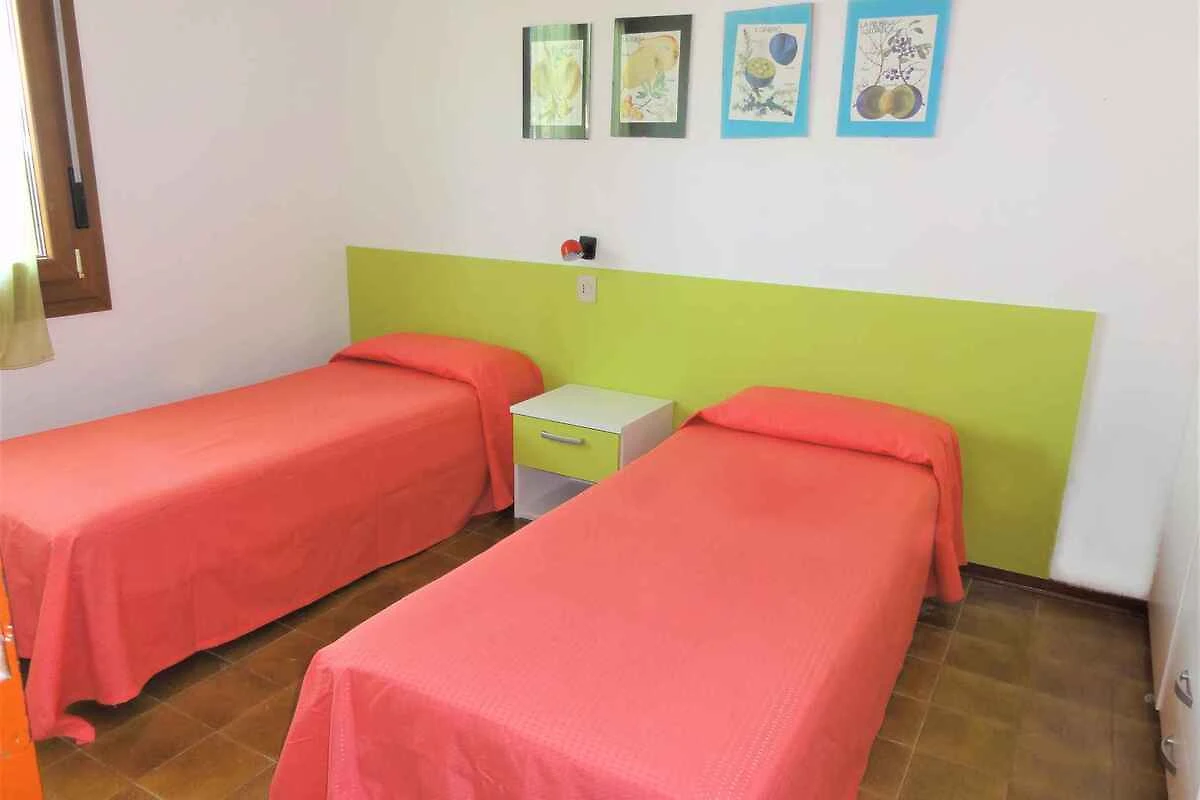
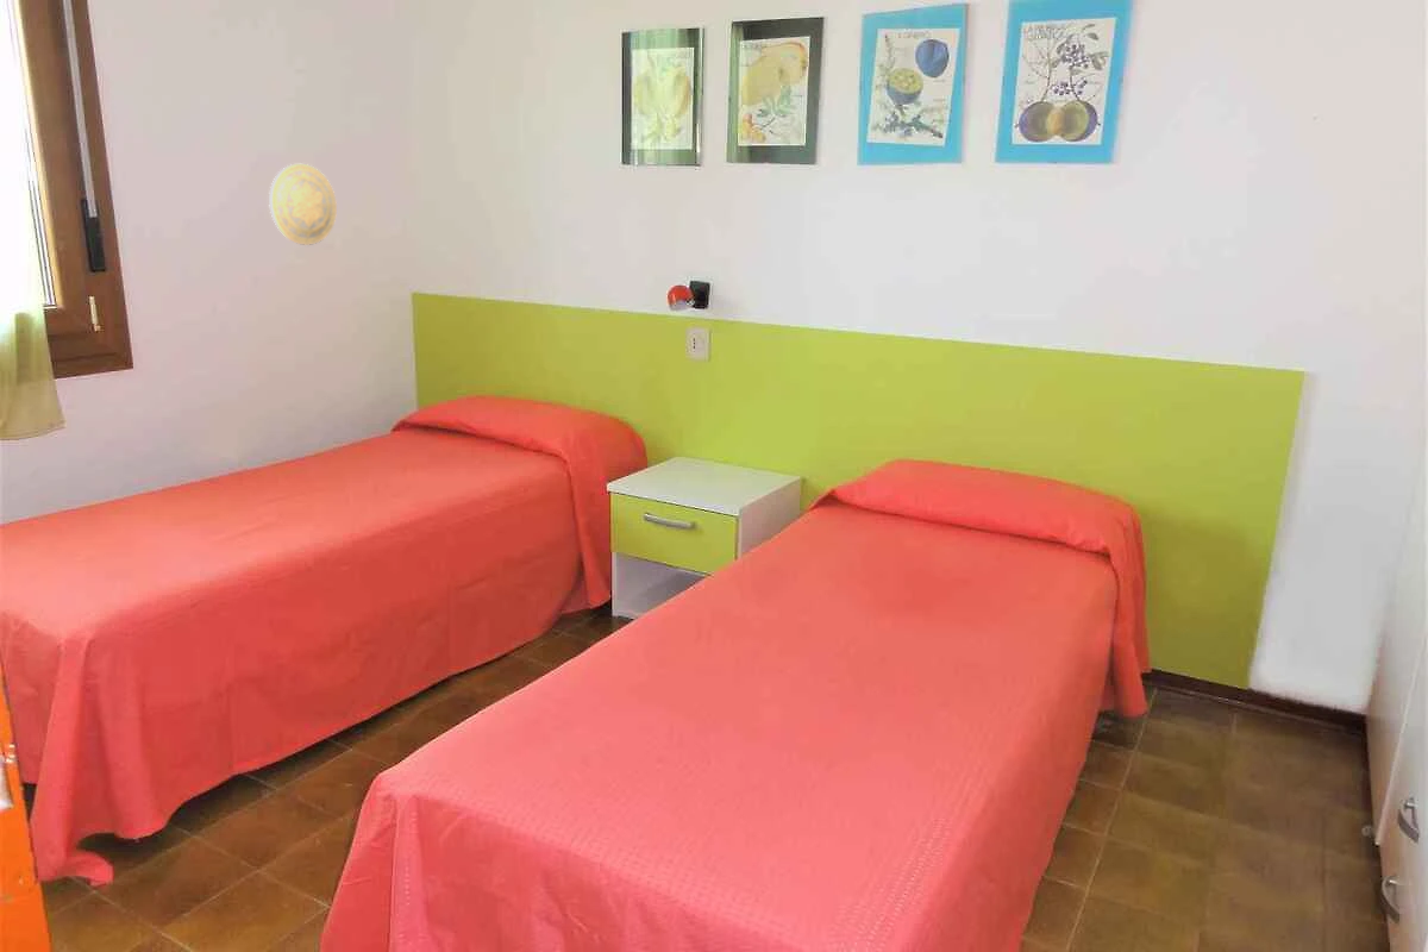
+ decorative plate [268,163,338,246]
